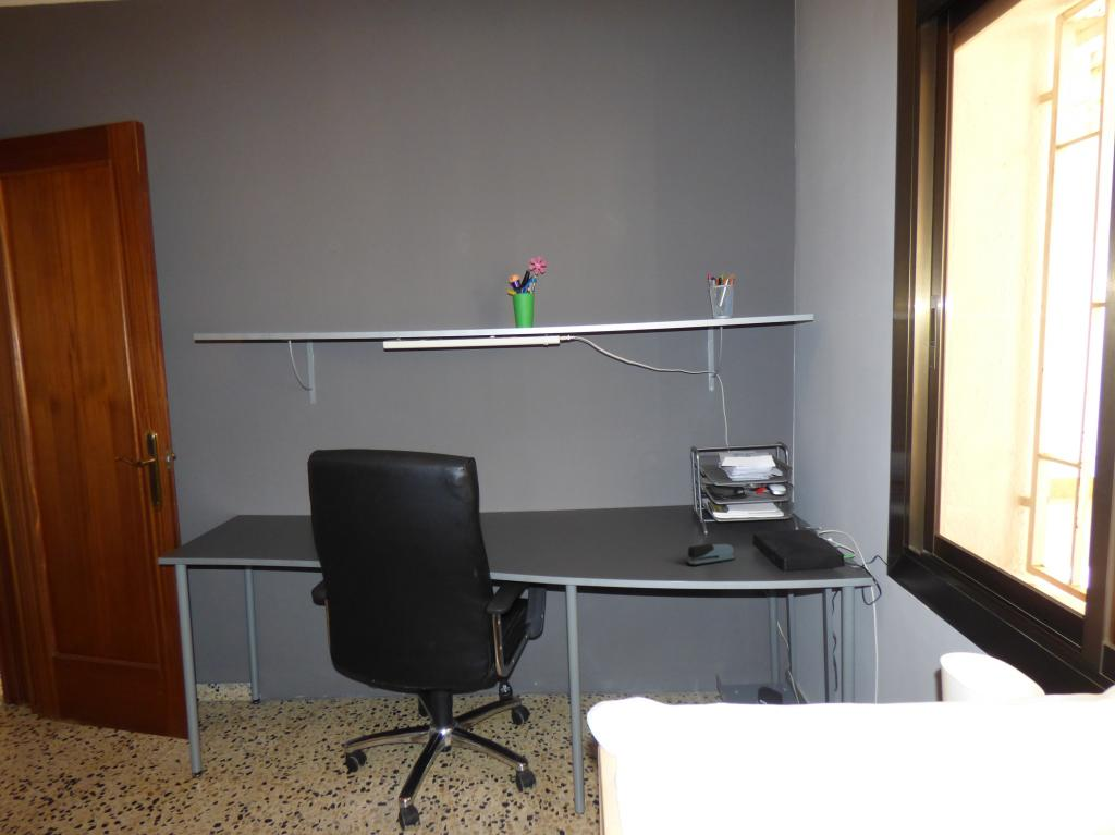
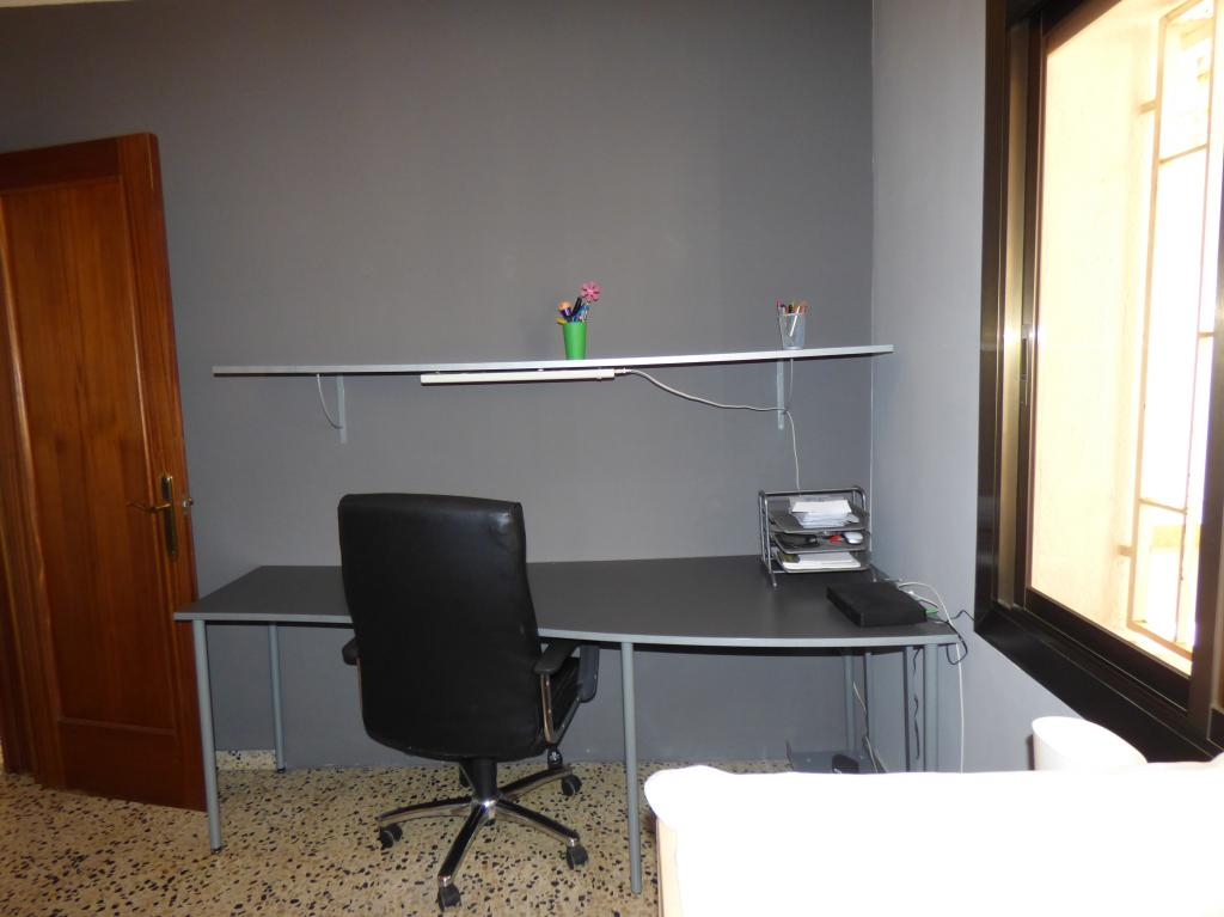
- stapler [685,543,736,567]
